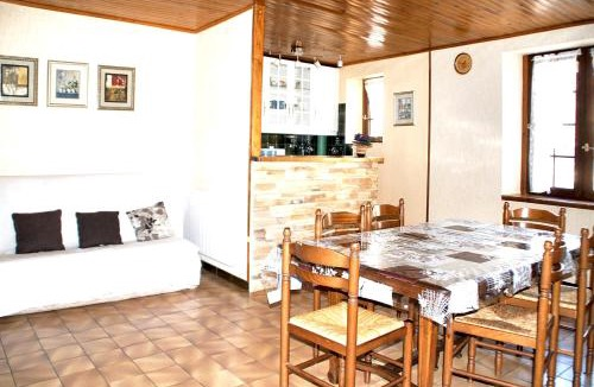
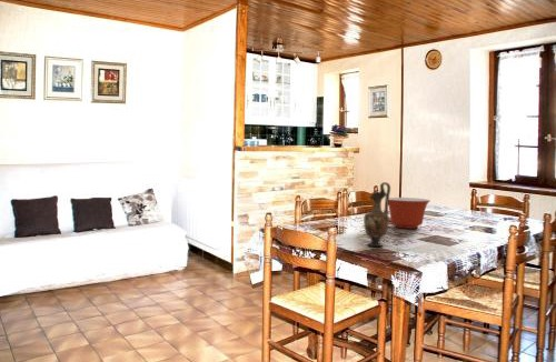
+ vase [363,181,391,248]
+ mixing bowl [384,197,431,230]
